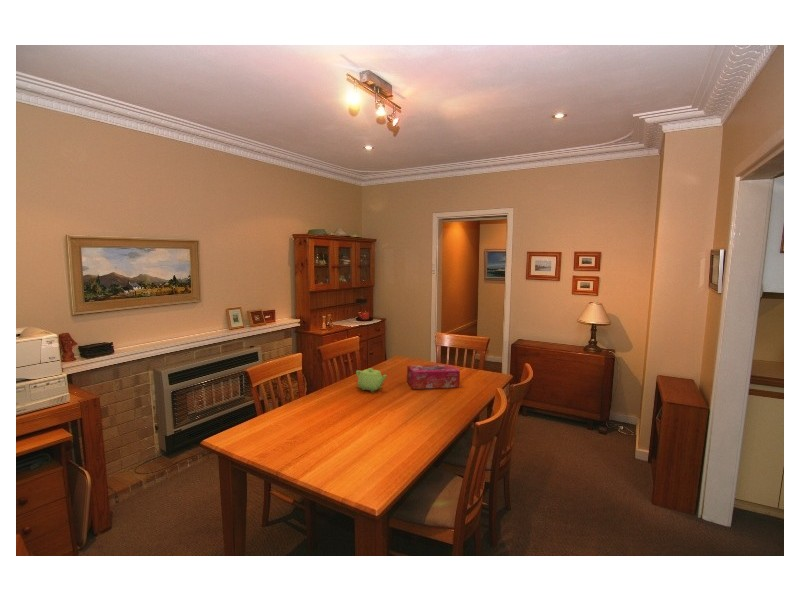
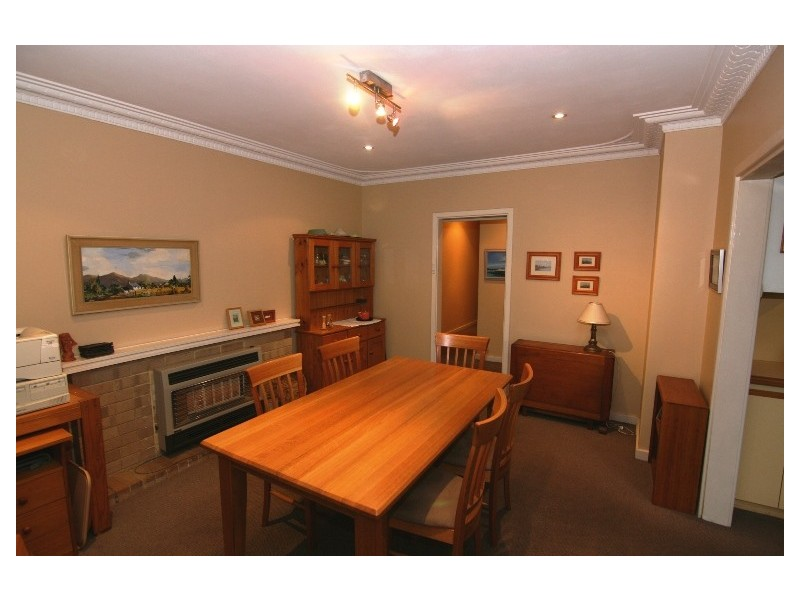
- teapot [355,367,388,393]
- tissue box [406,364,461,390]
